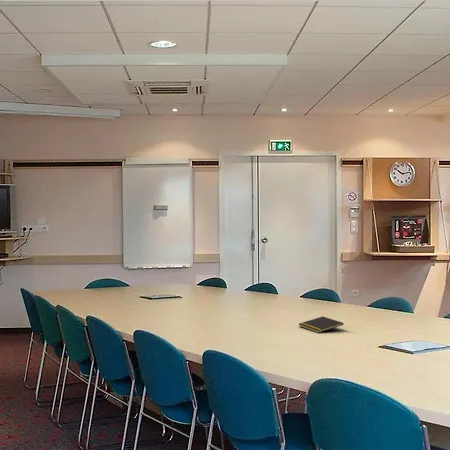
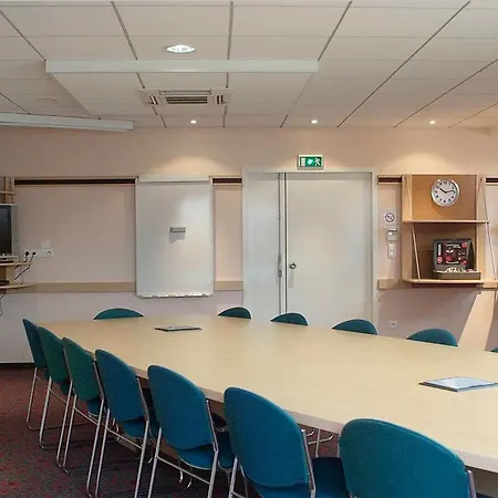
- notepad [298,315,345,334]
